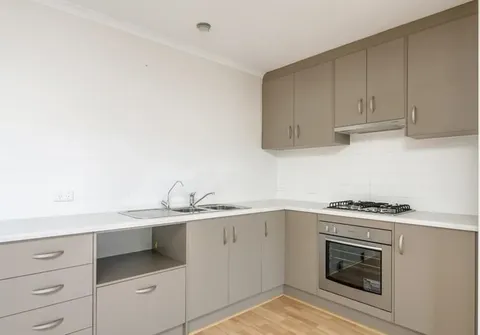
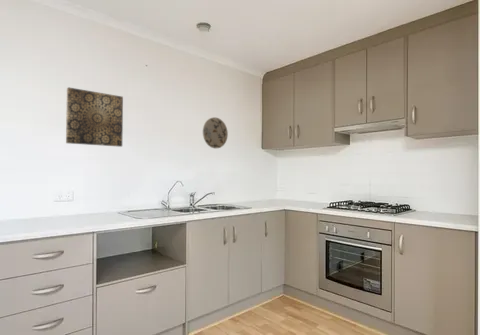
+ decorative plate [202,116,229,149]
+ wall art [65,86,124,148]
